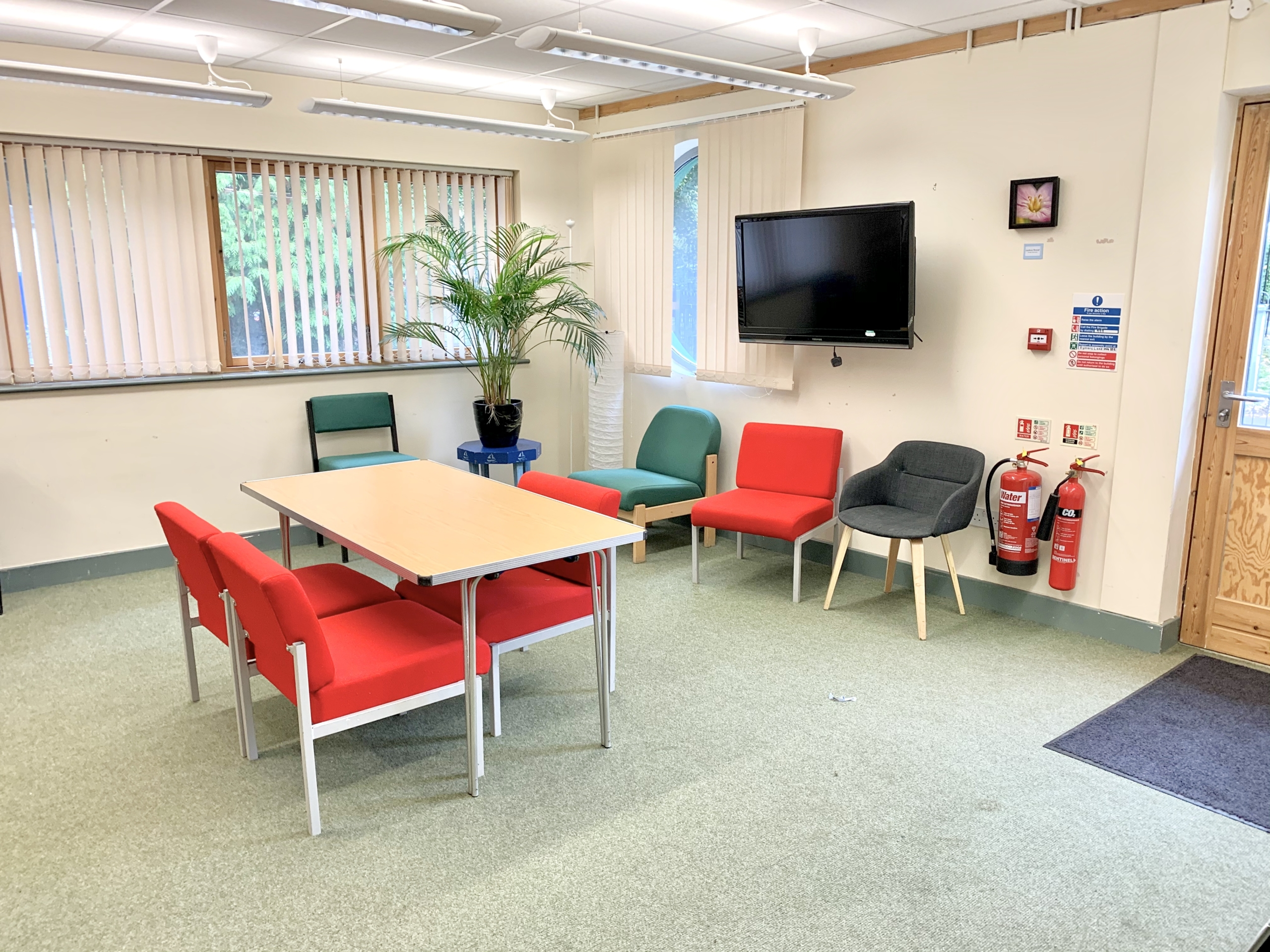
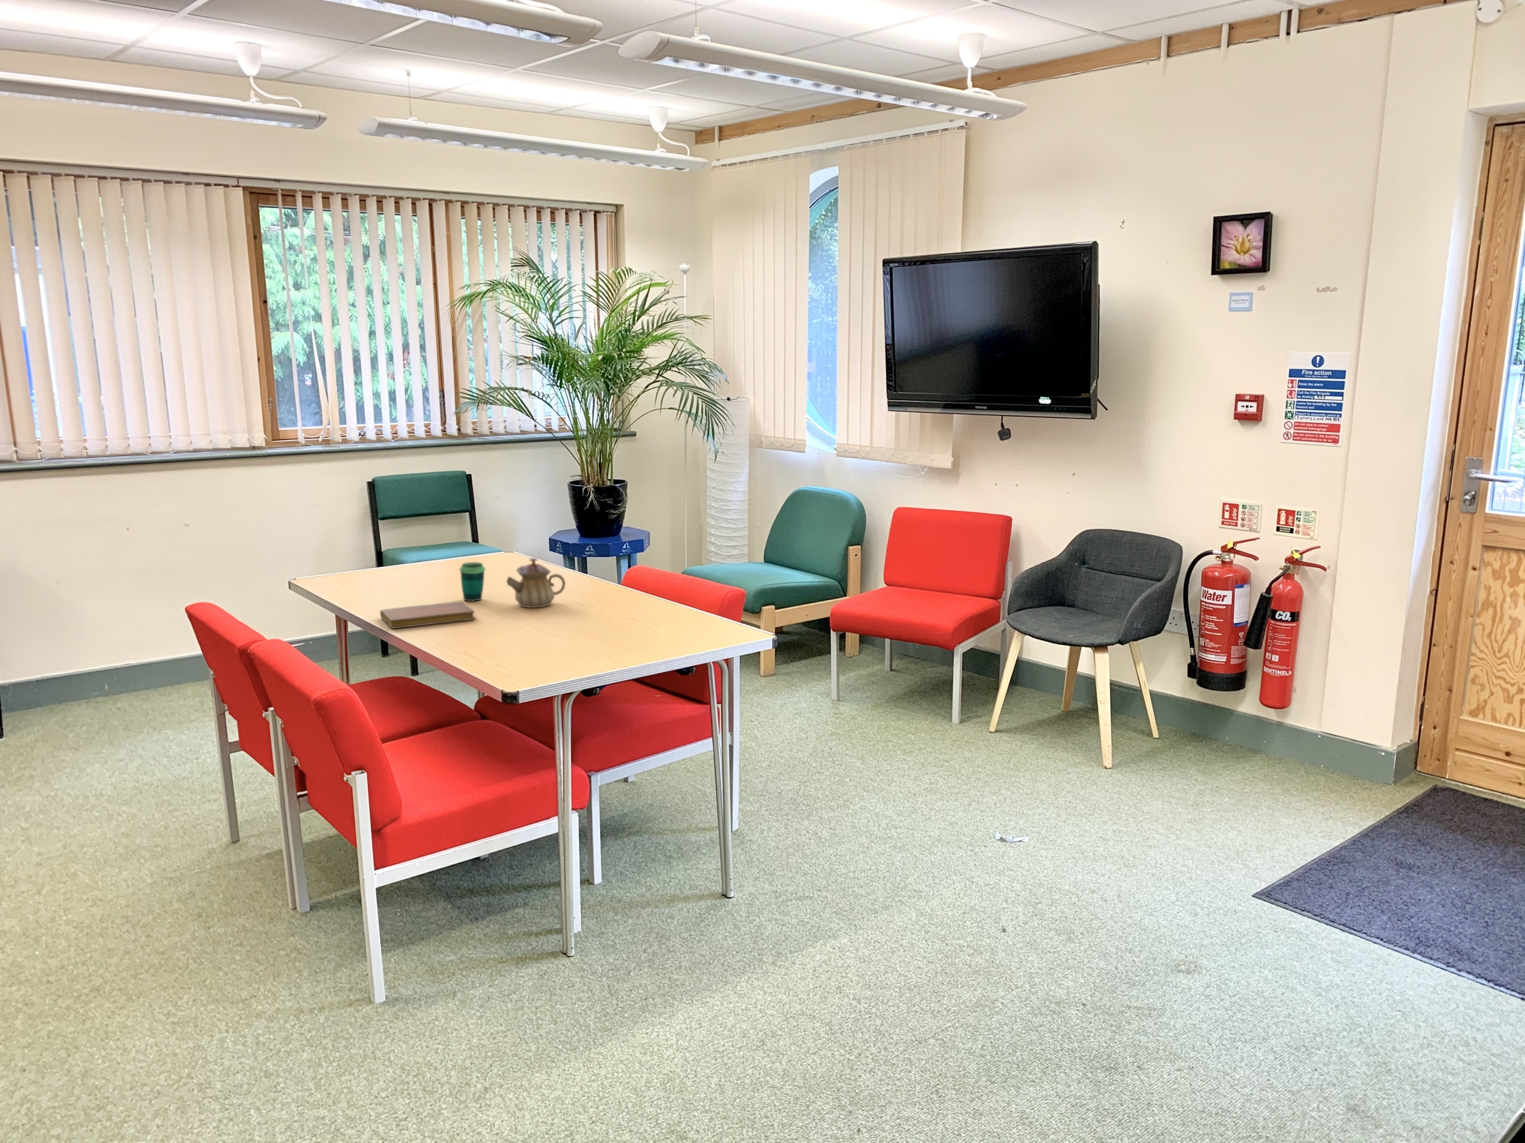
+ teapot [506,557,566,609]
+ cup [459,562,486,602]
+ notebook [379,600,476,629]
